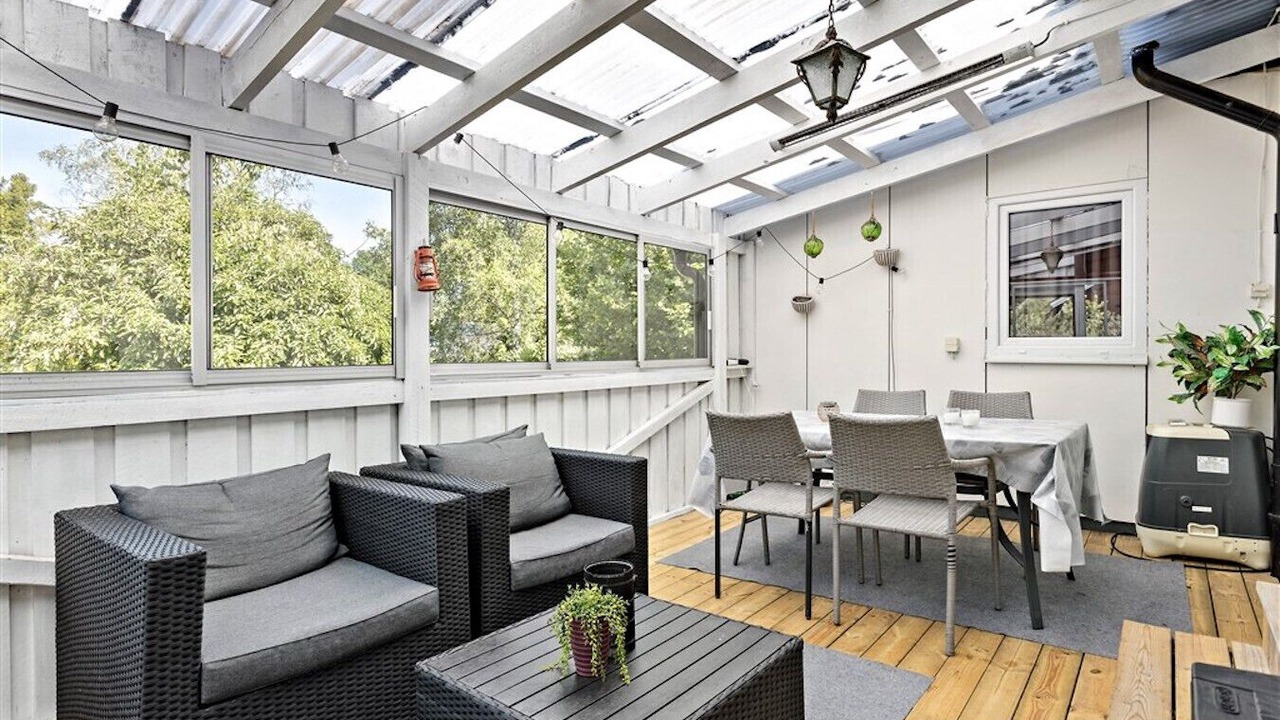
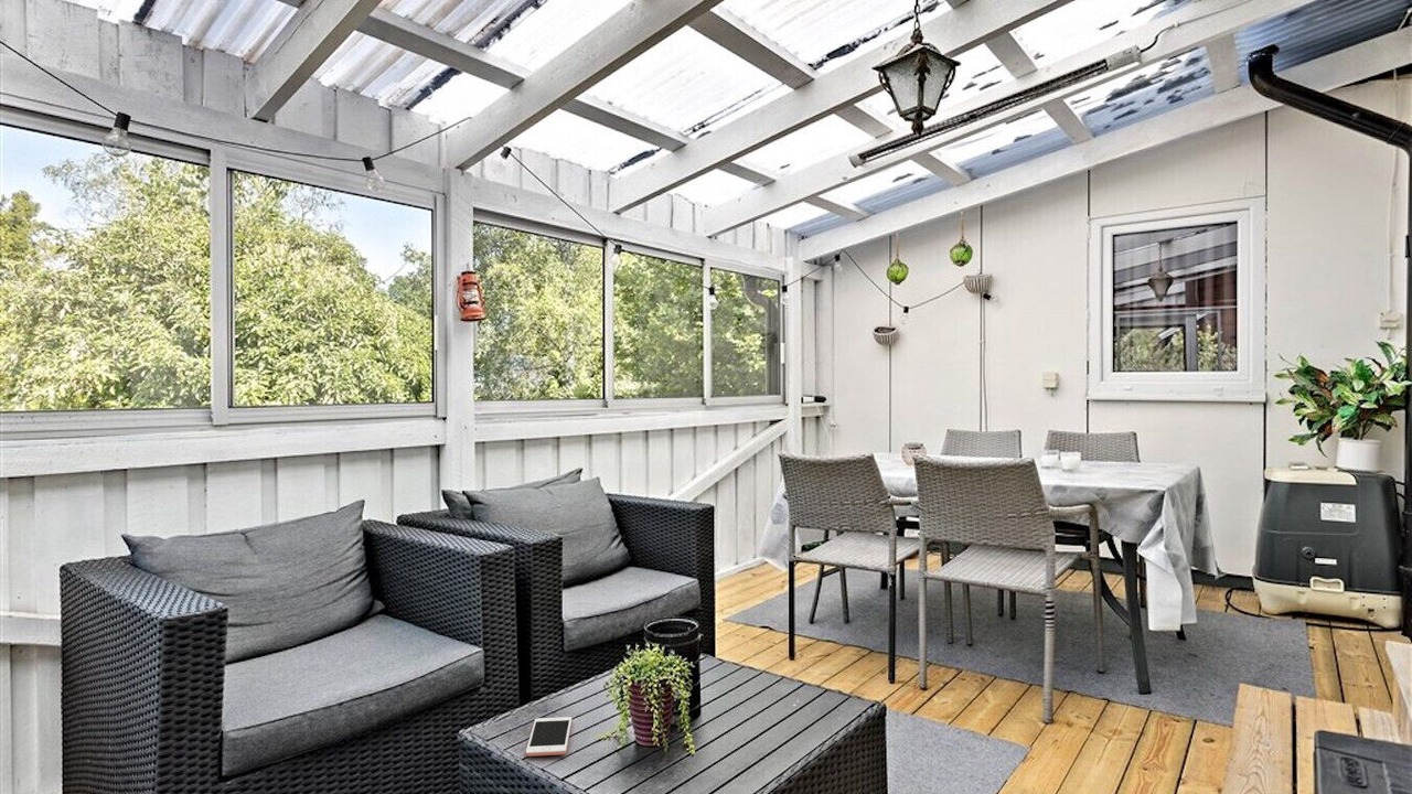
+ cell phone [525,716,573,758]
